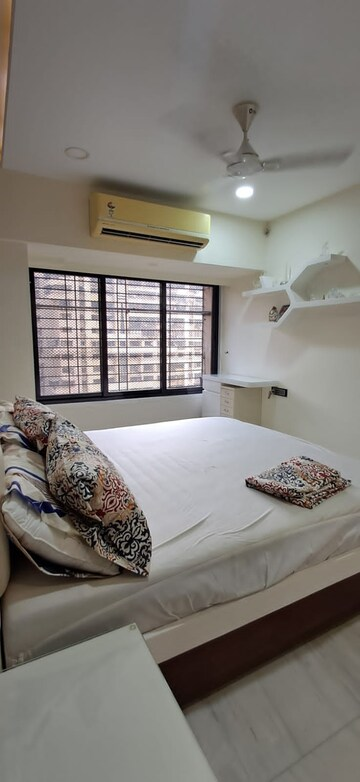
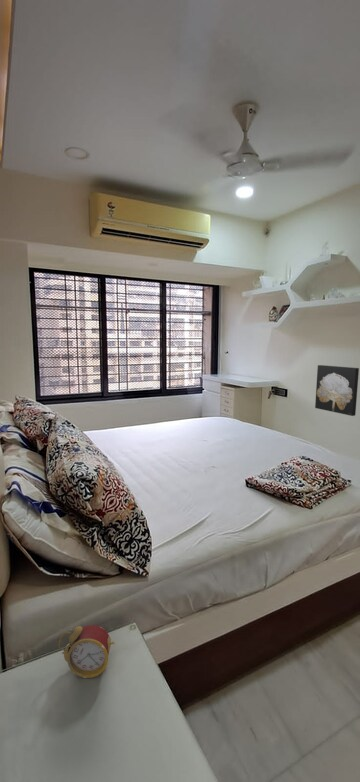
+ wall art [314,364,360,417]
+ alarm clock [58,624,116,679]
